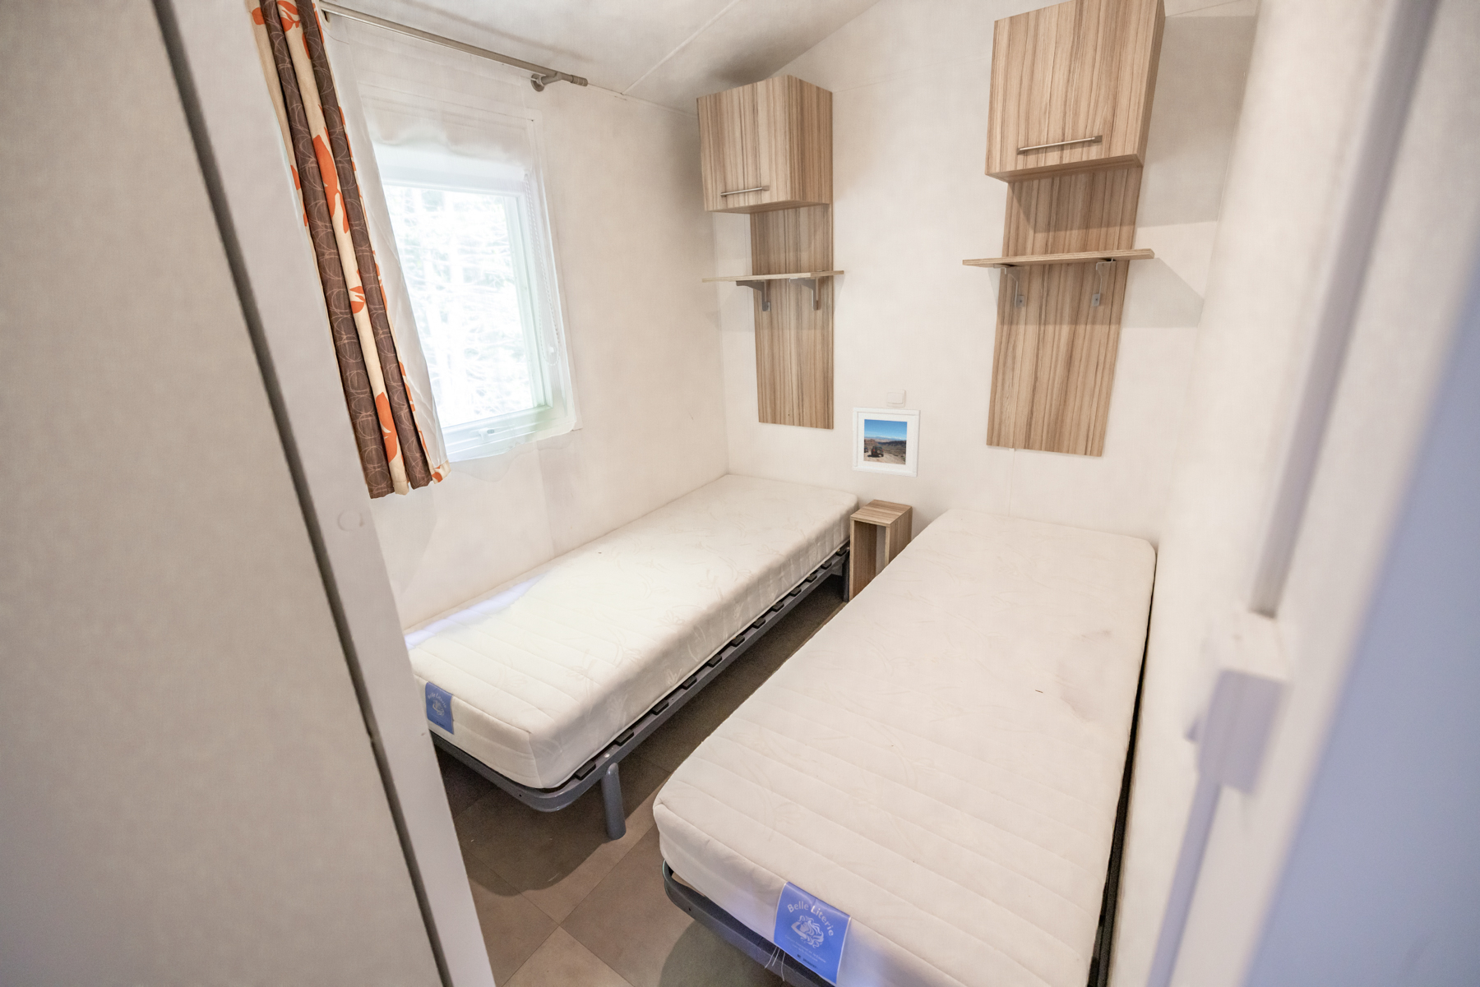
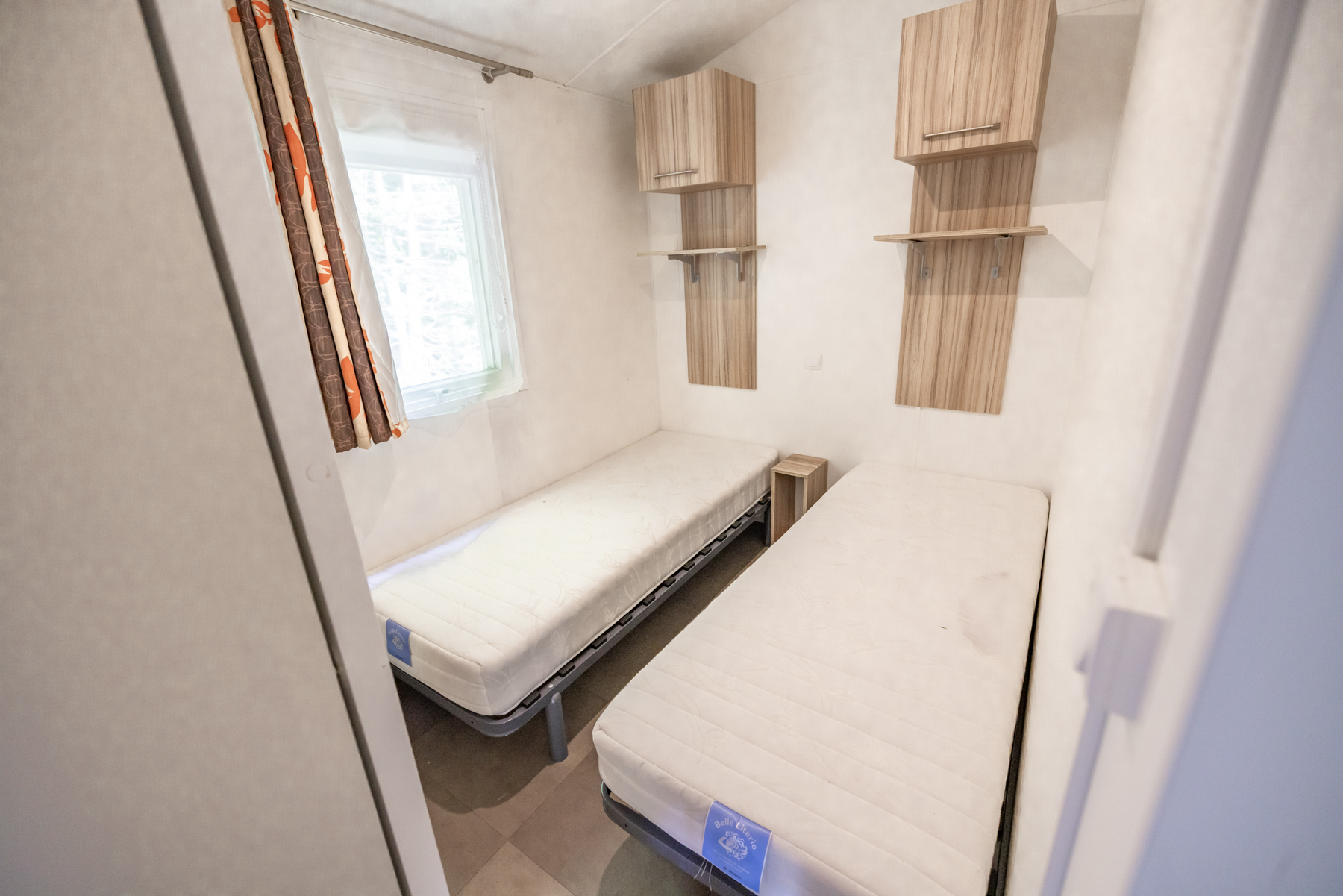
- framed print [852,406,921,478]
